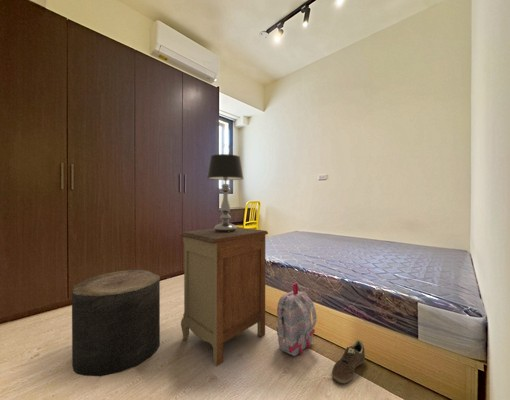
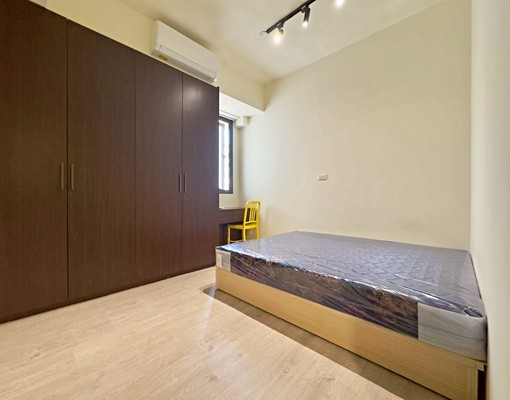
- stool [71,269,161,377]
- backpack [275,282,318,357]
- nightstand [179,226,269,367]
- sneaker [331,339,366,385]
- table lamp [206,153,244,232]
